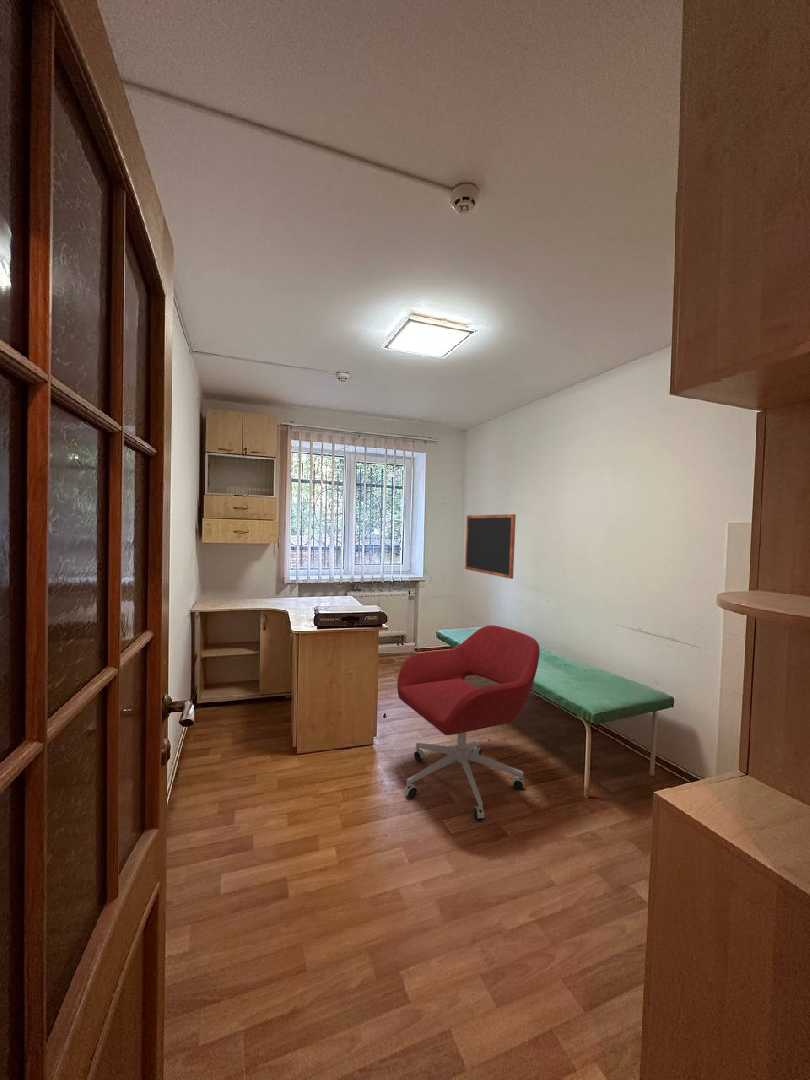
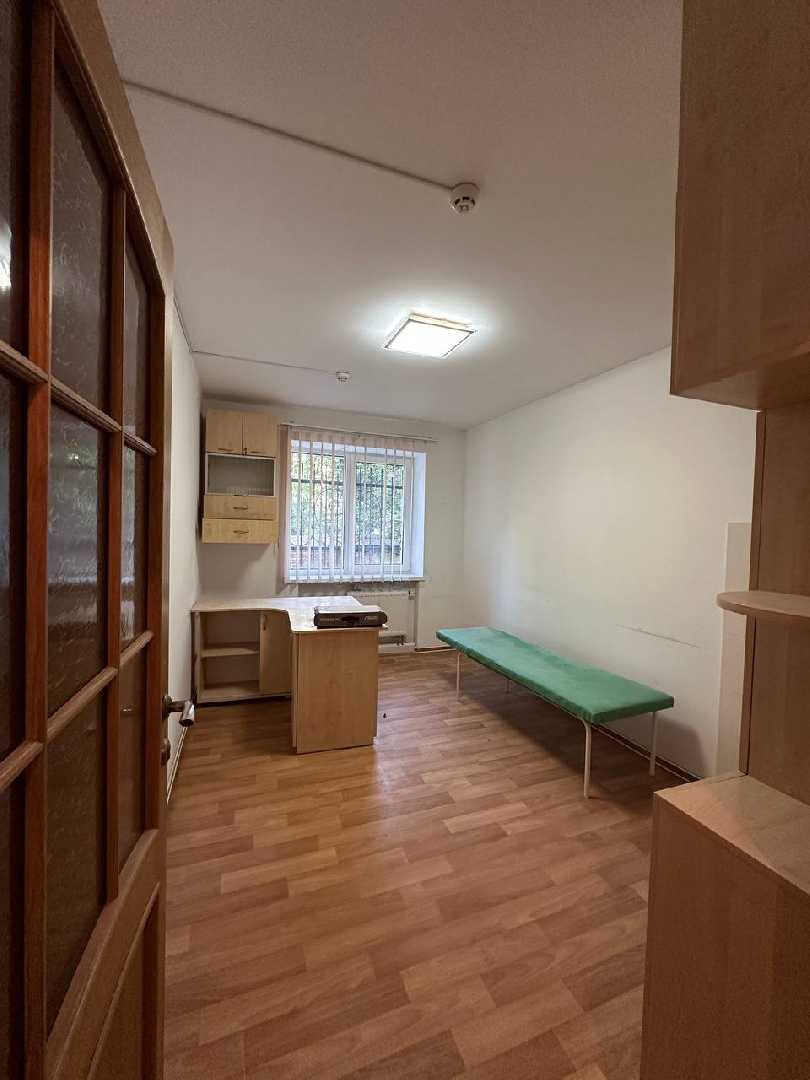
- chalkboard [464,513,517,580]
- office chair [396,624,541,821]
